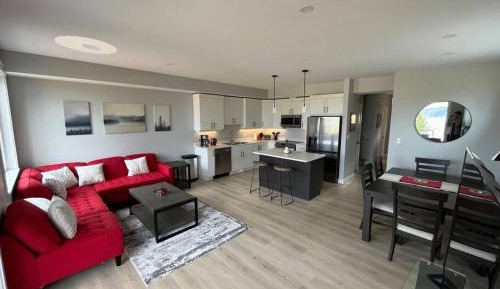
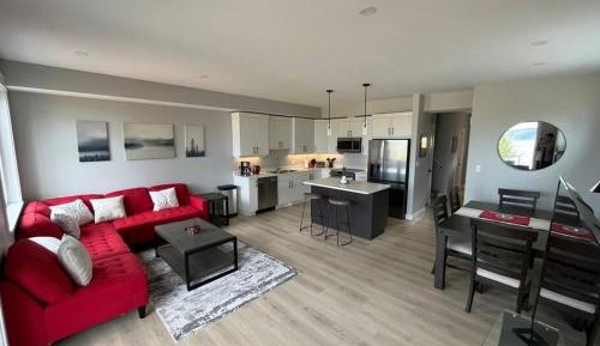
- ceiling light [54,35,118,55]
